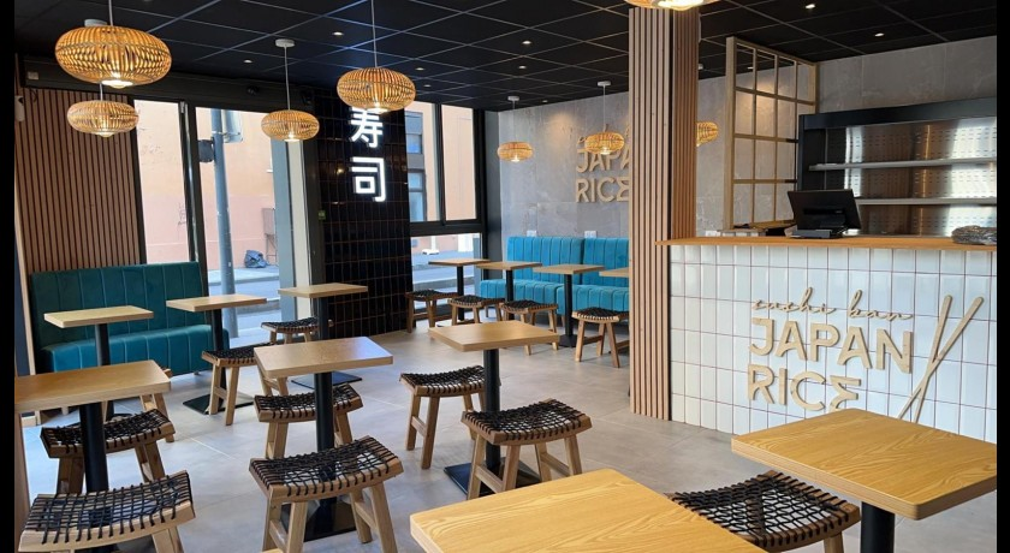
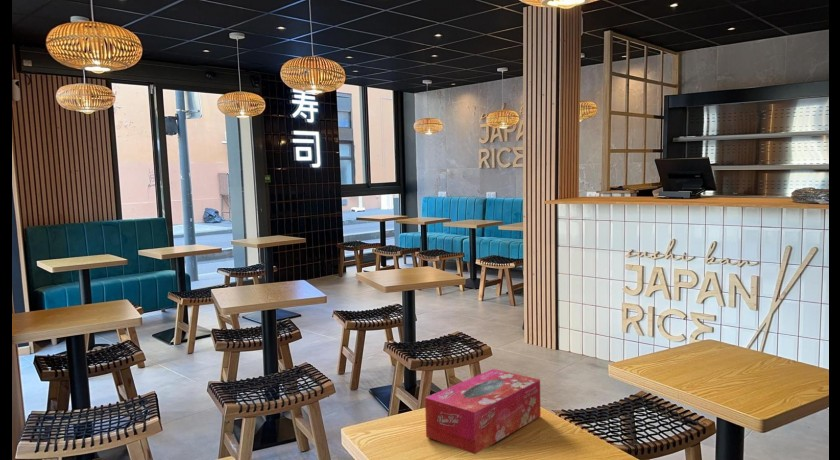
+ tissue box [424,368,542,455]
